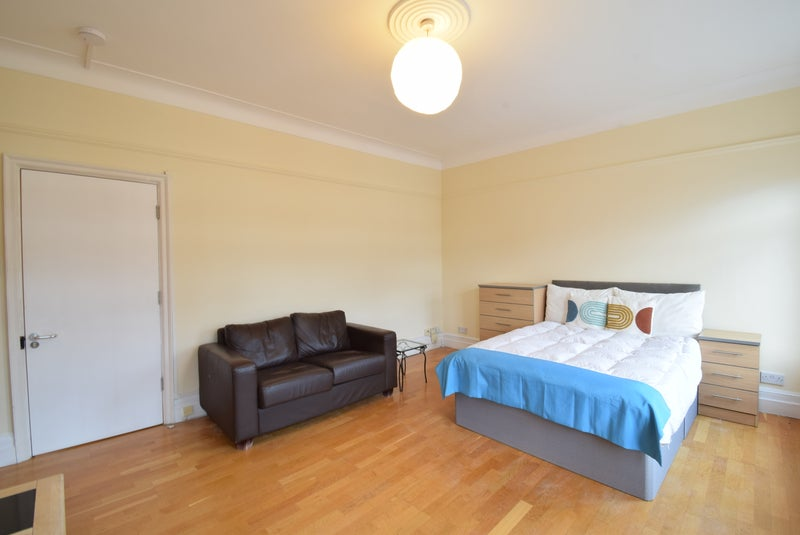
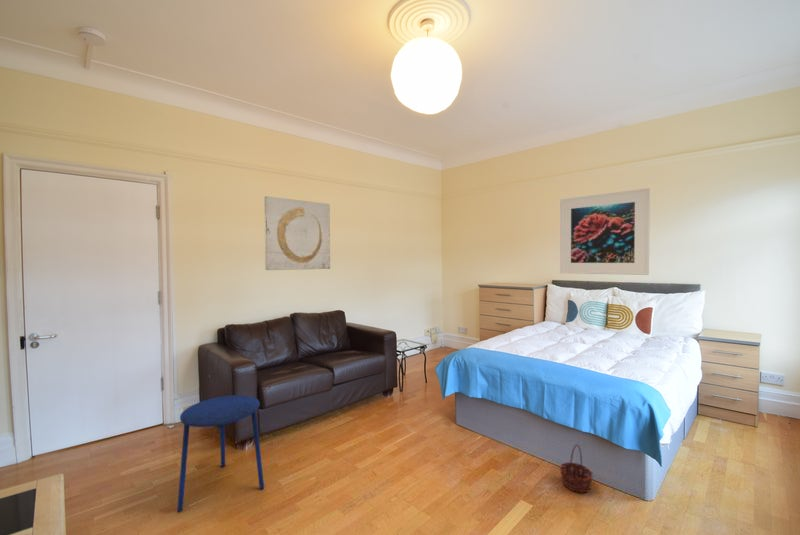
+ wall art [263,195,331,271]
+ side table [176,394,265,513]
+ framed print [559,187,651,276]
+ basket [559,444,594,494]
